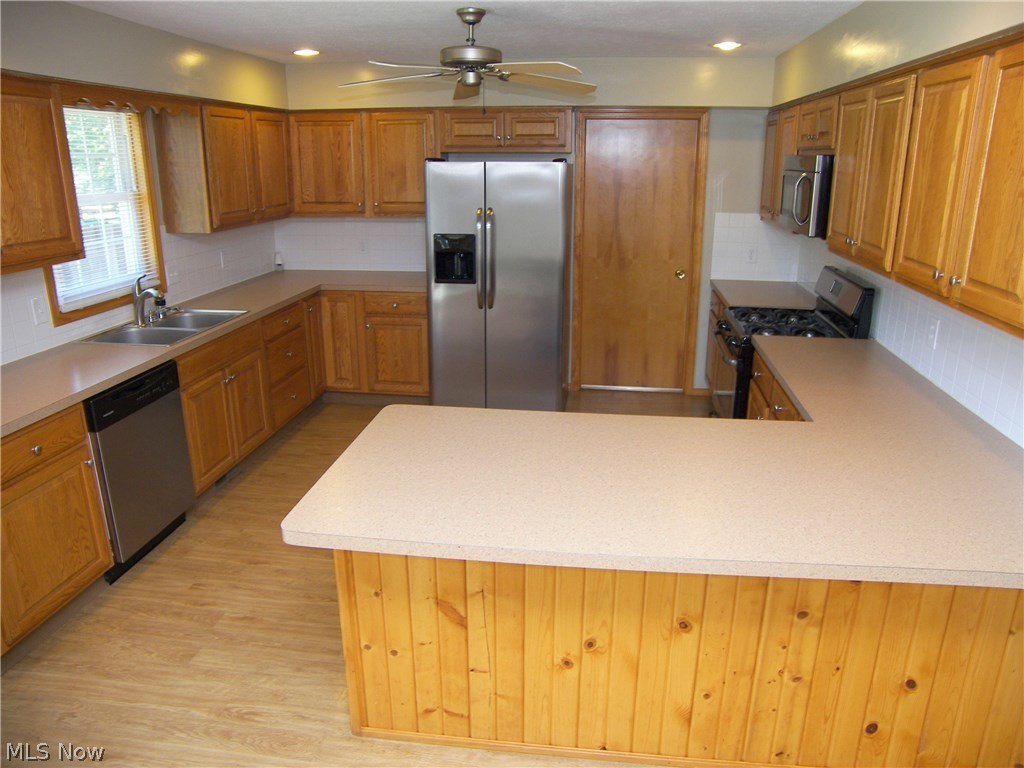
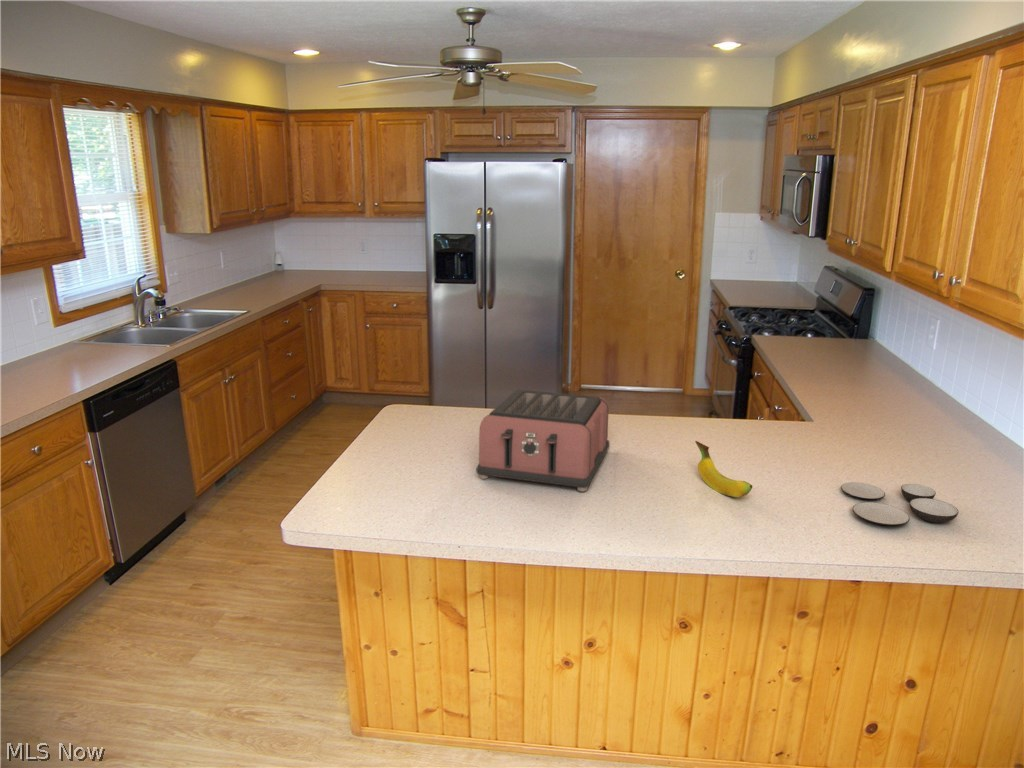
+ toaster [475,389,611,493]
+ fruit [694,440,753,498]
+ bowl set [840,481,959,526]
